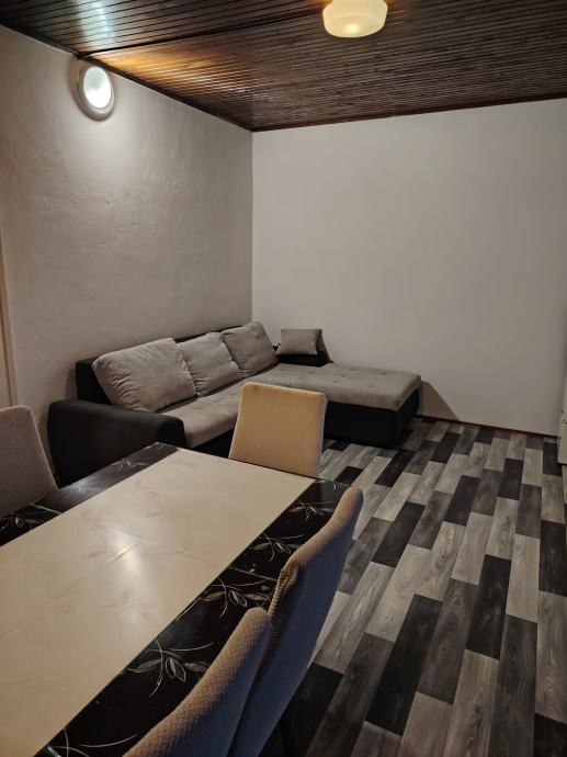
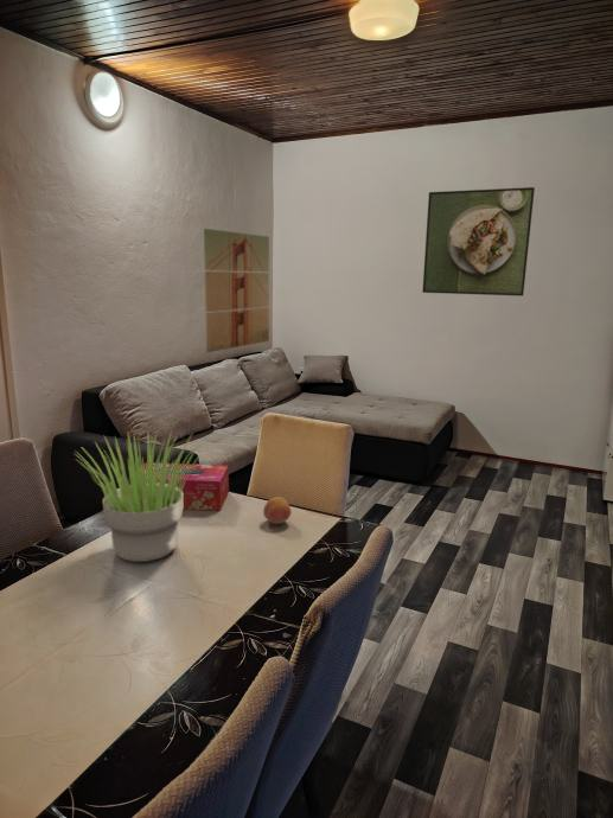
+ wall art [203,228,270,353]
+ fruit [262,496,293,525]
+ potted plant [72,430,204,563]
+ tissue box [141,462,230,511]
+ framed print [421,186,536,298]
